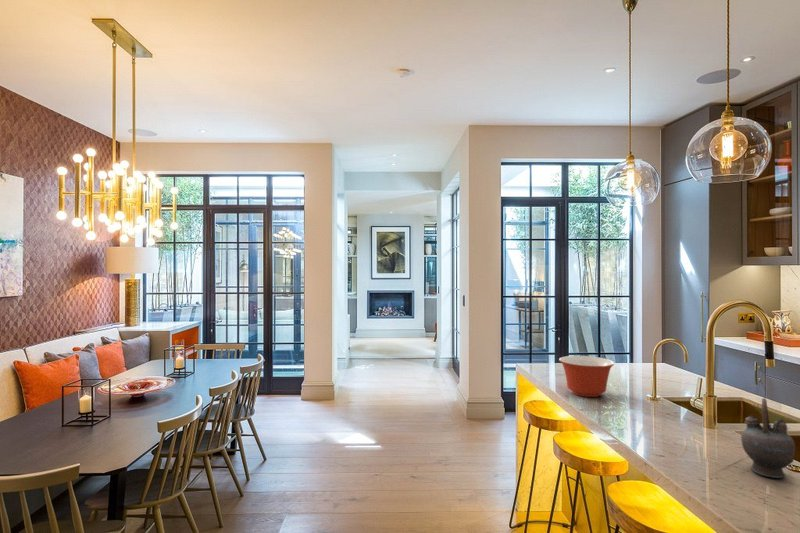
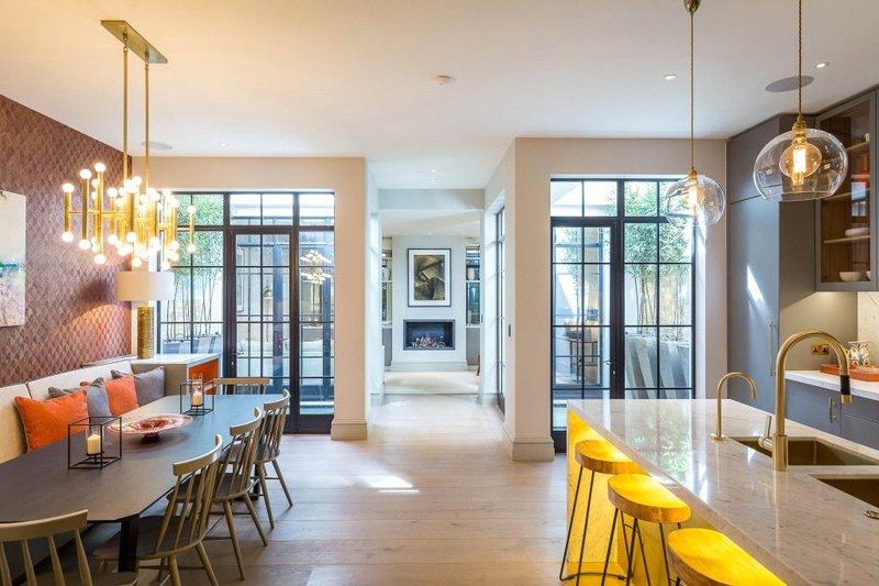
- mixing bowl [558,355,616,398]
- teapot [740,397,797,479]
